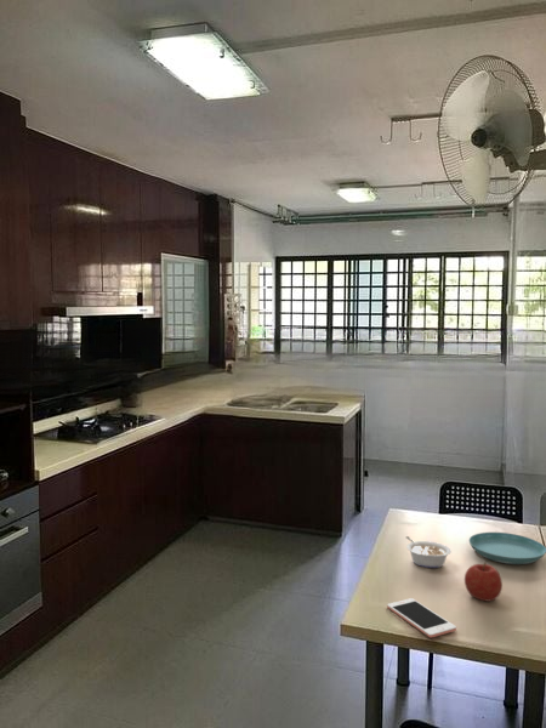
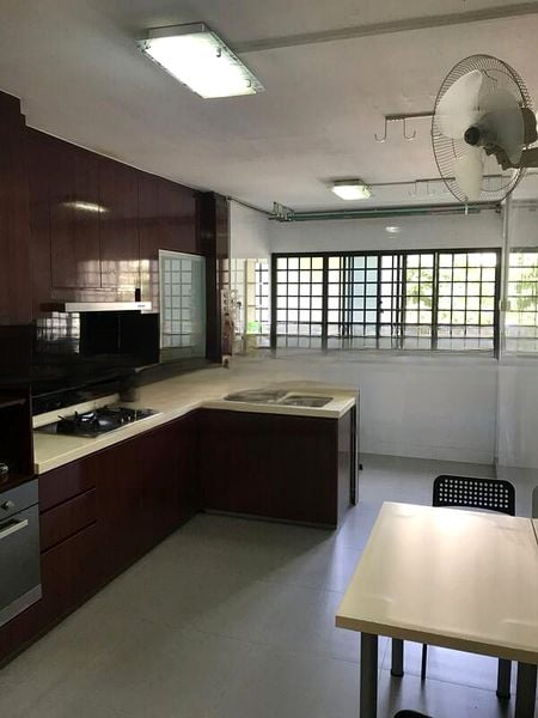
- saucer [468,531,546,565]
- cell phone [386,597,457,638]
- legume [405,535,453,569]
- fruit [463,561,504,603]
